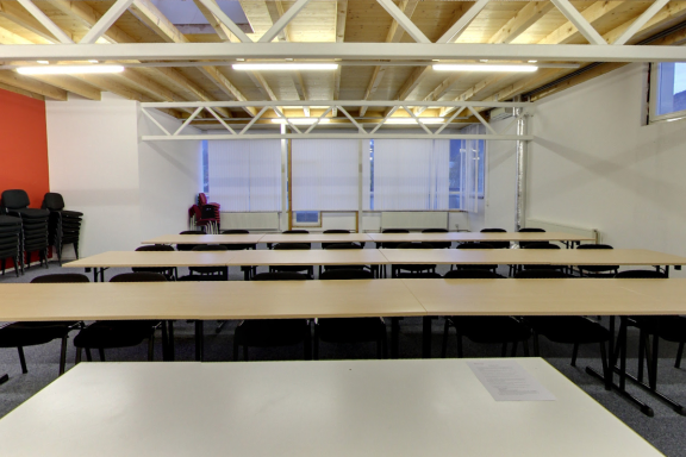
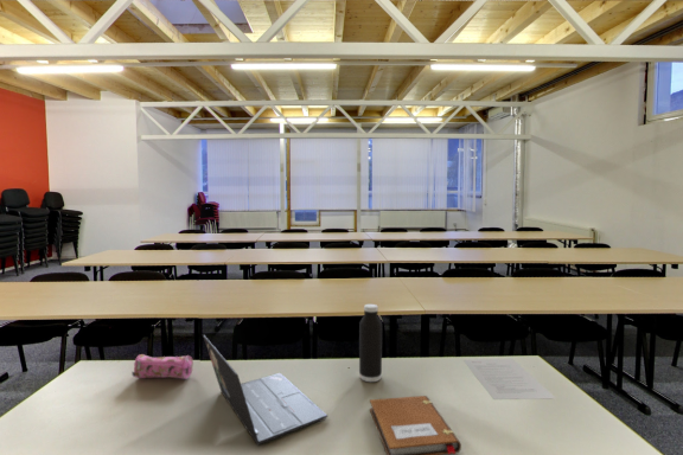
+ pencil case [130,353,194,380]
+ laptop [202,334,328,447]
+ water bottle [358,303,383,383]
+ notebook [369,395,462,455]
